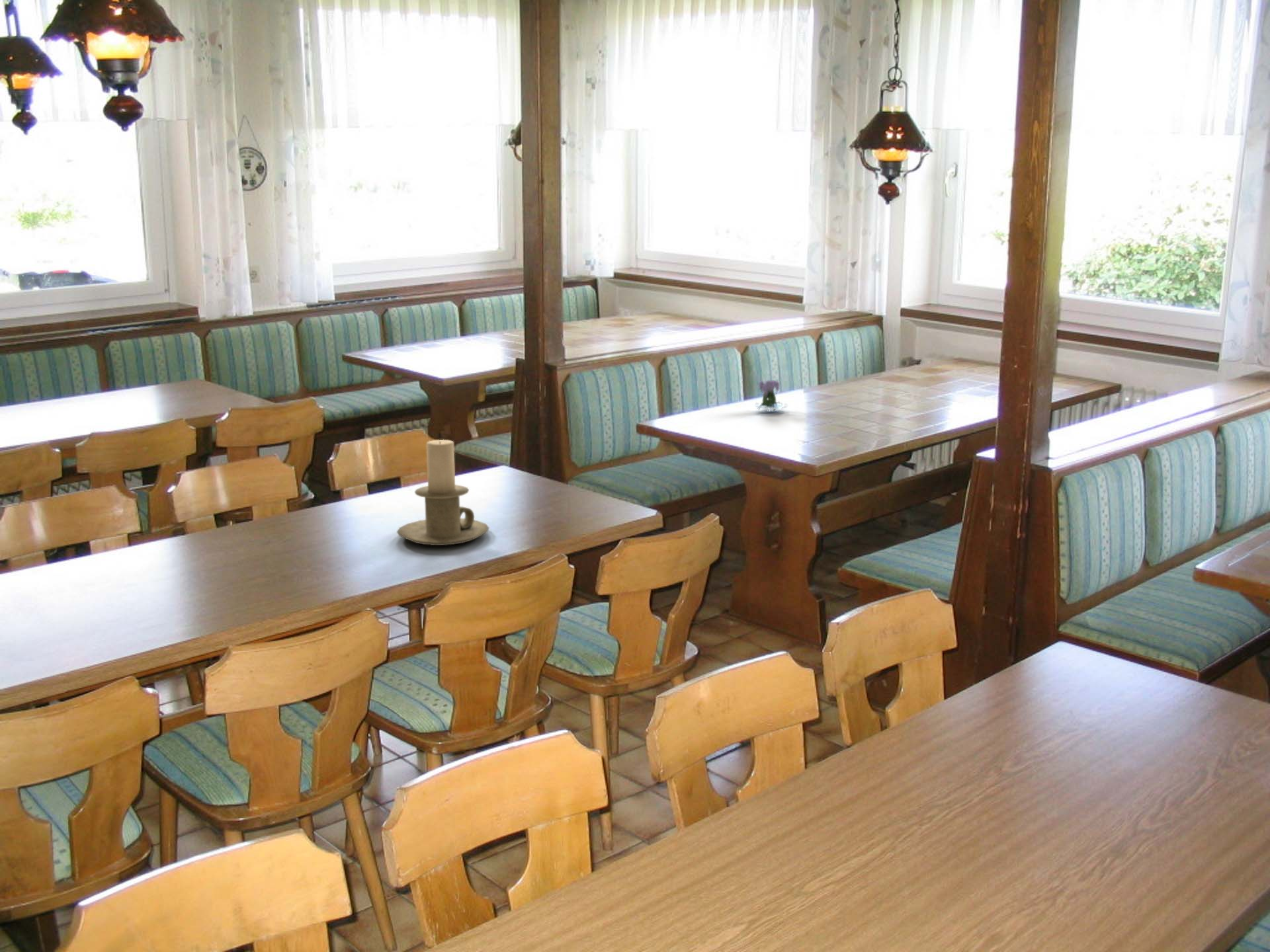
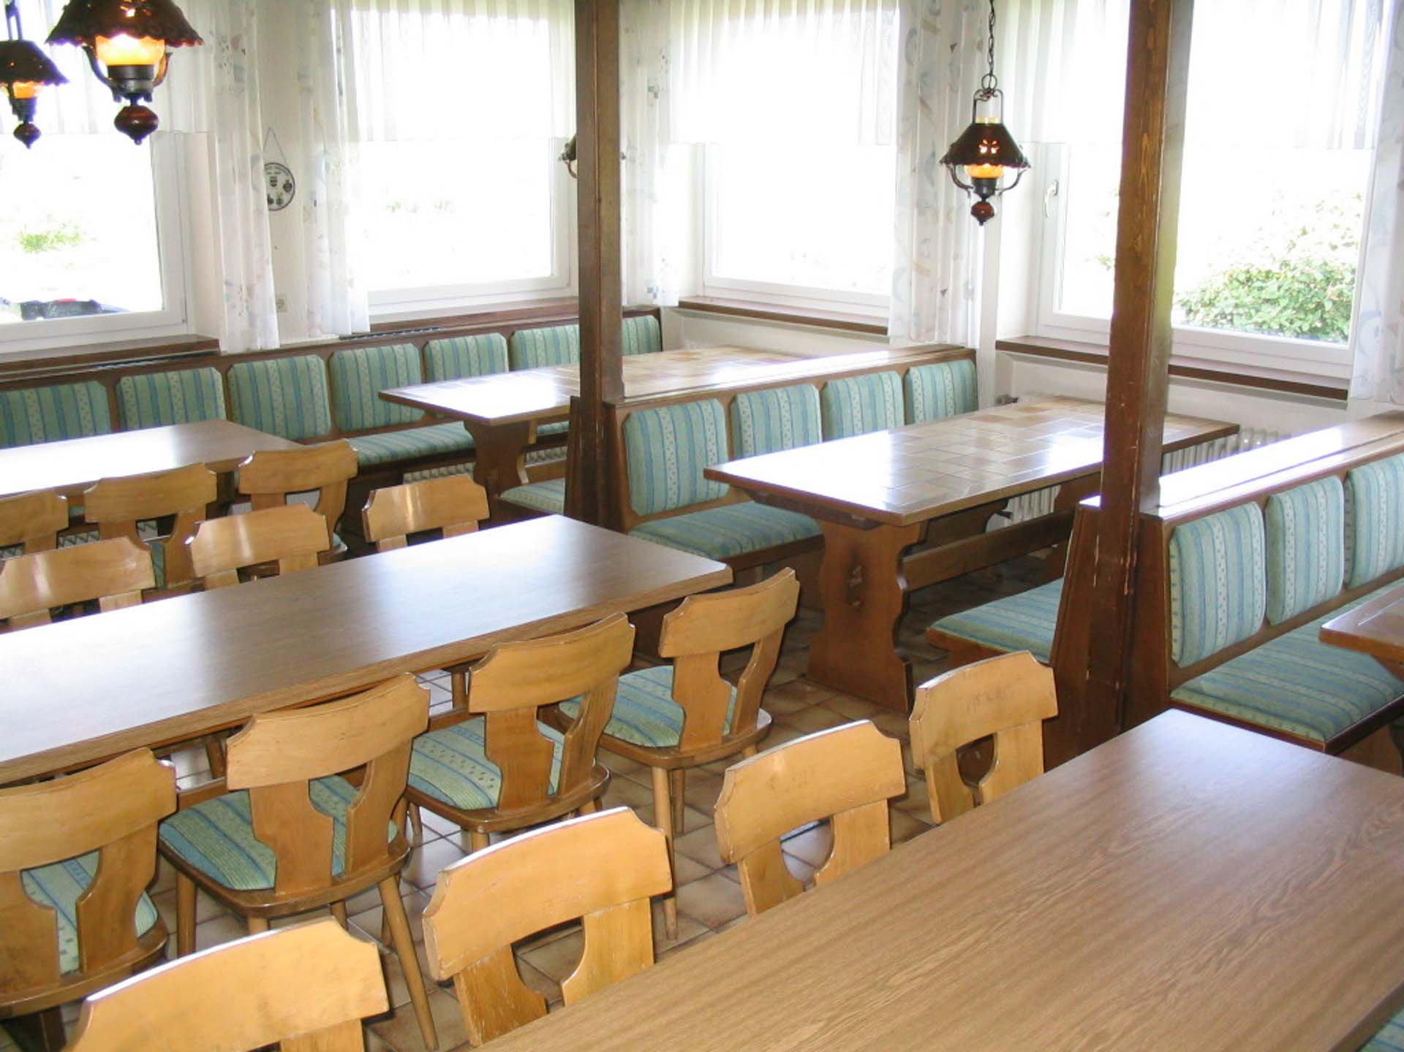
- flowering plant [754,379,788,411]
- candle holder [396,439,490,546]
